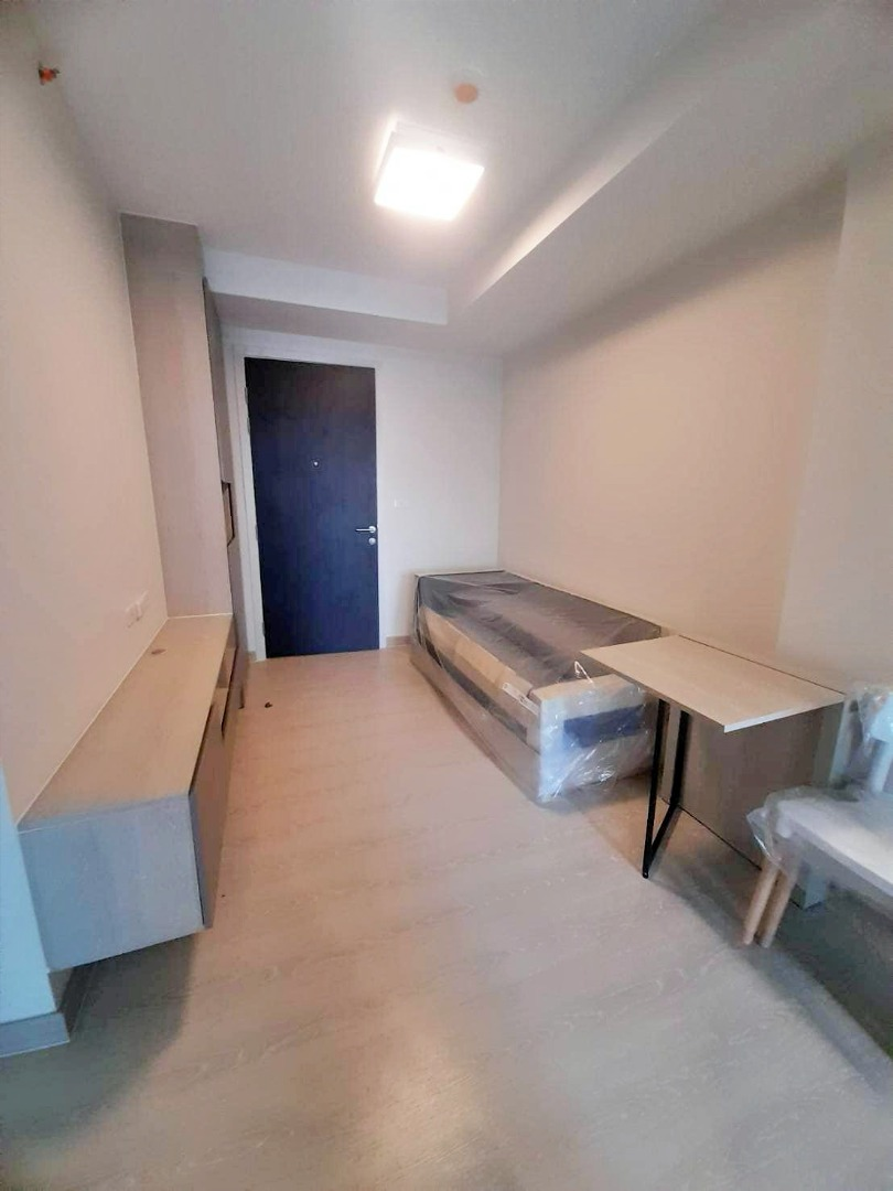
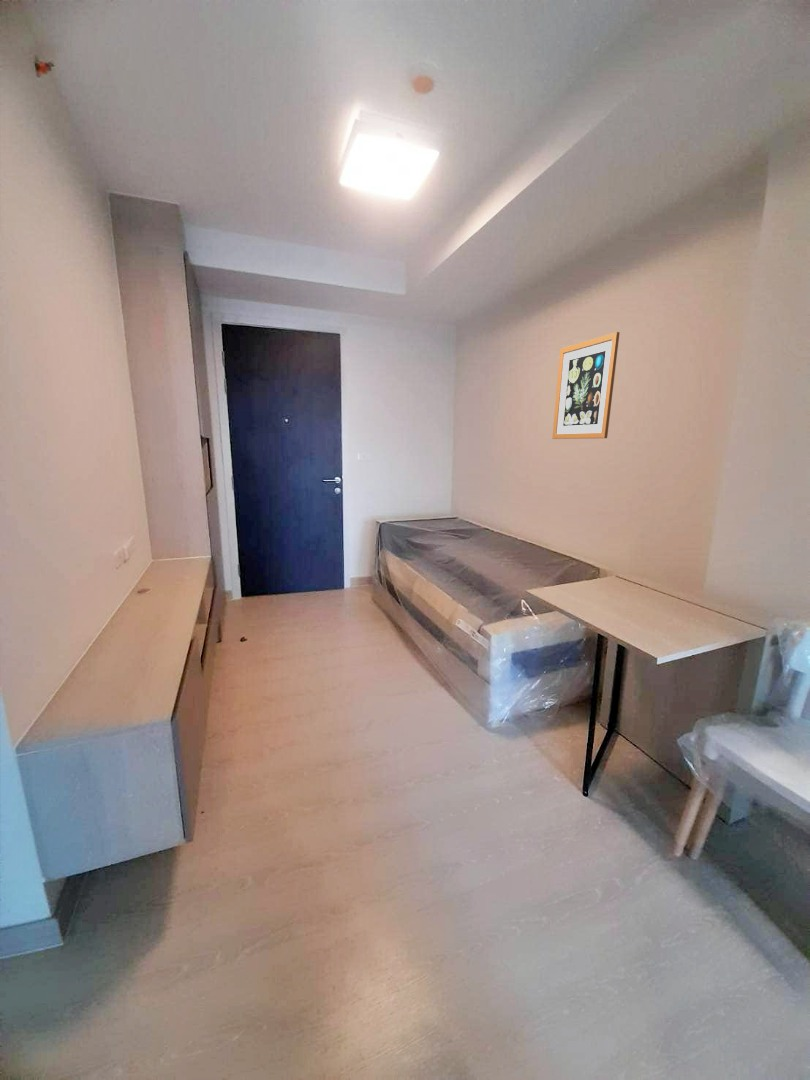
+ wall art [551,331,620,440]
